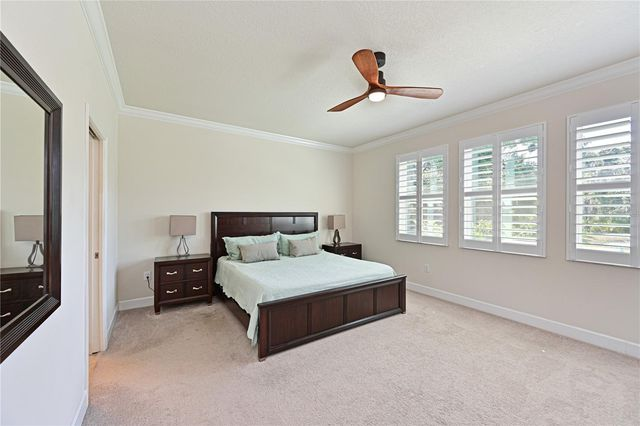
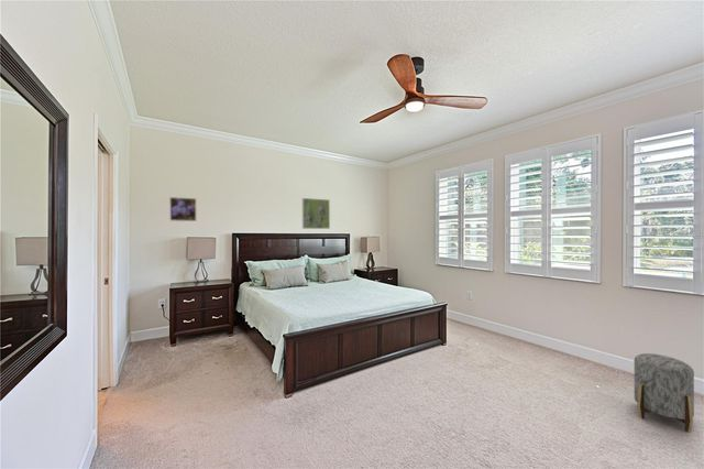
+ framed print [168,196,197,222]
+ stool [634,352,695,434]
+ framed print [301,197,331,230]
